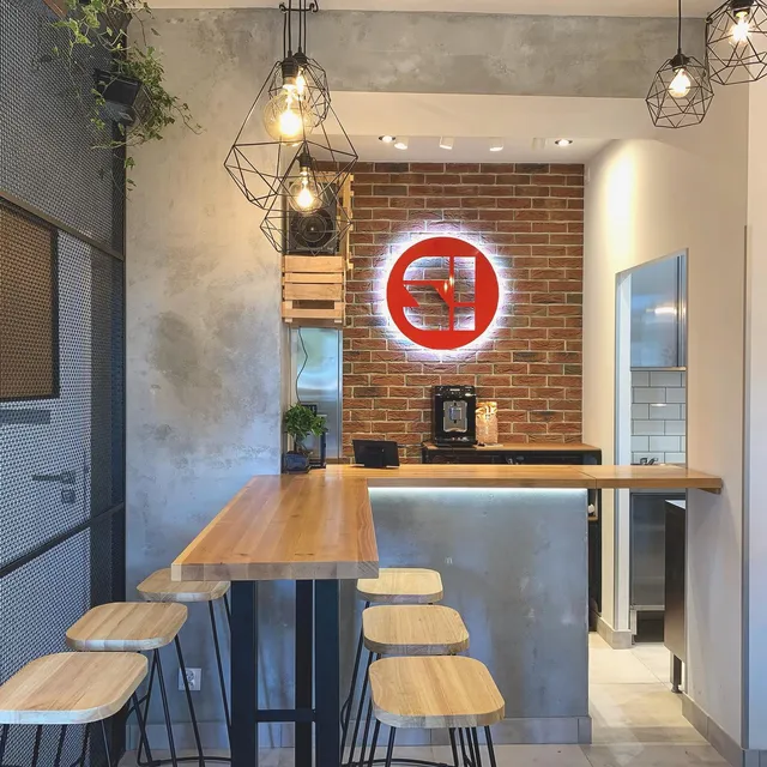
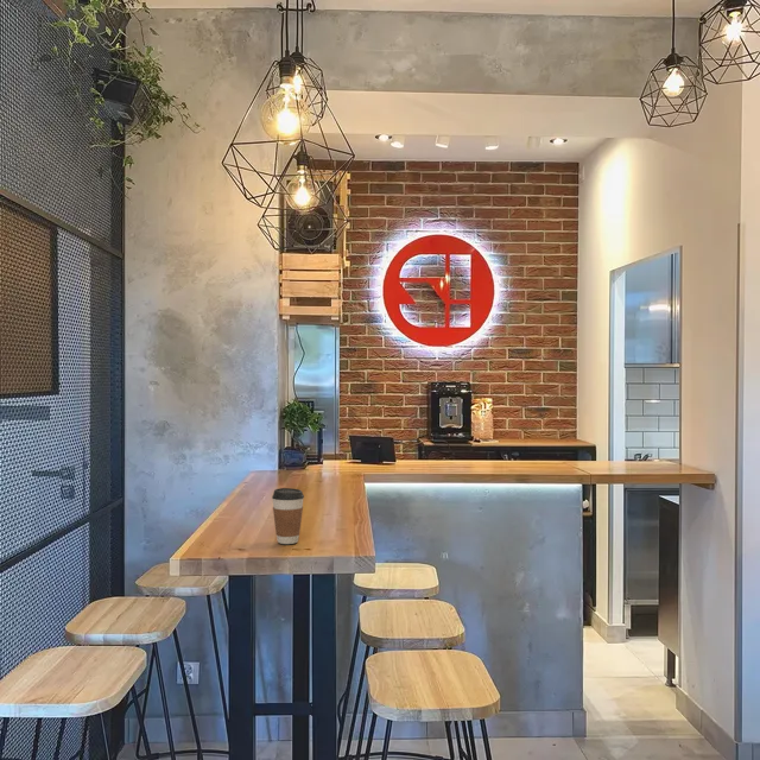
+ coffee cup [271,487,305,545]
